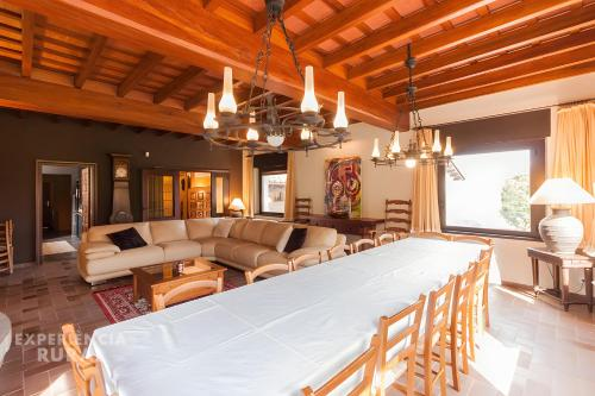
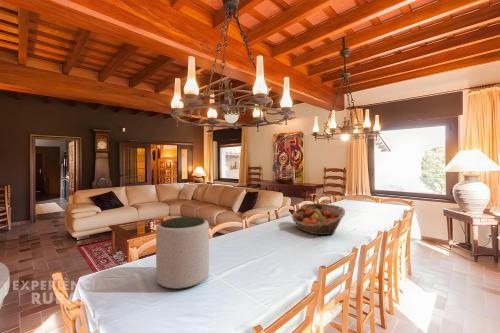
+ plant pot [155,216,210,290]
+ fruit basket [291,202,346,236]
